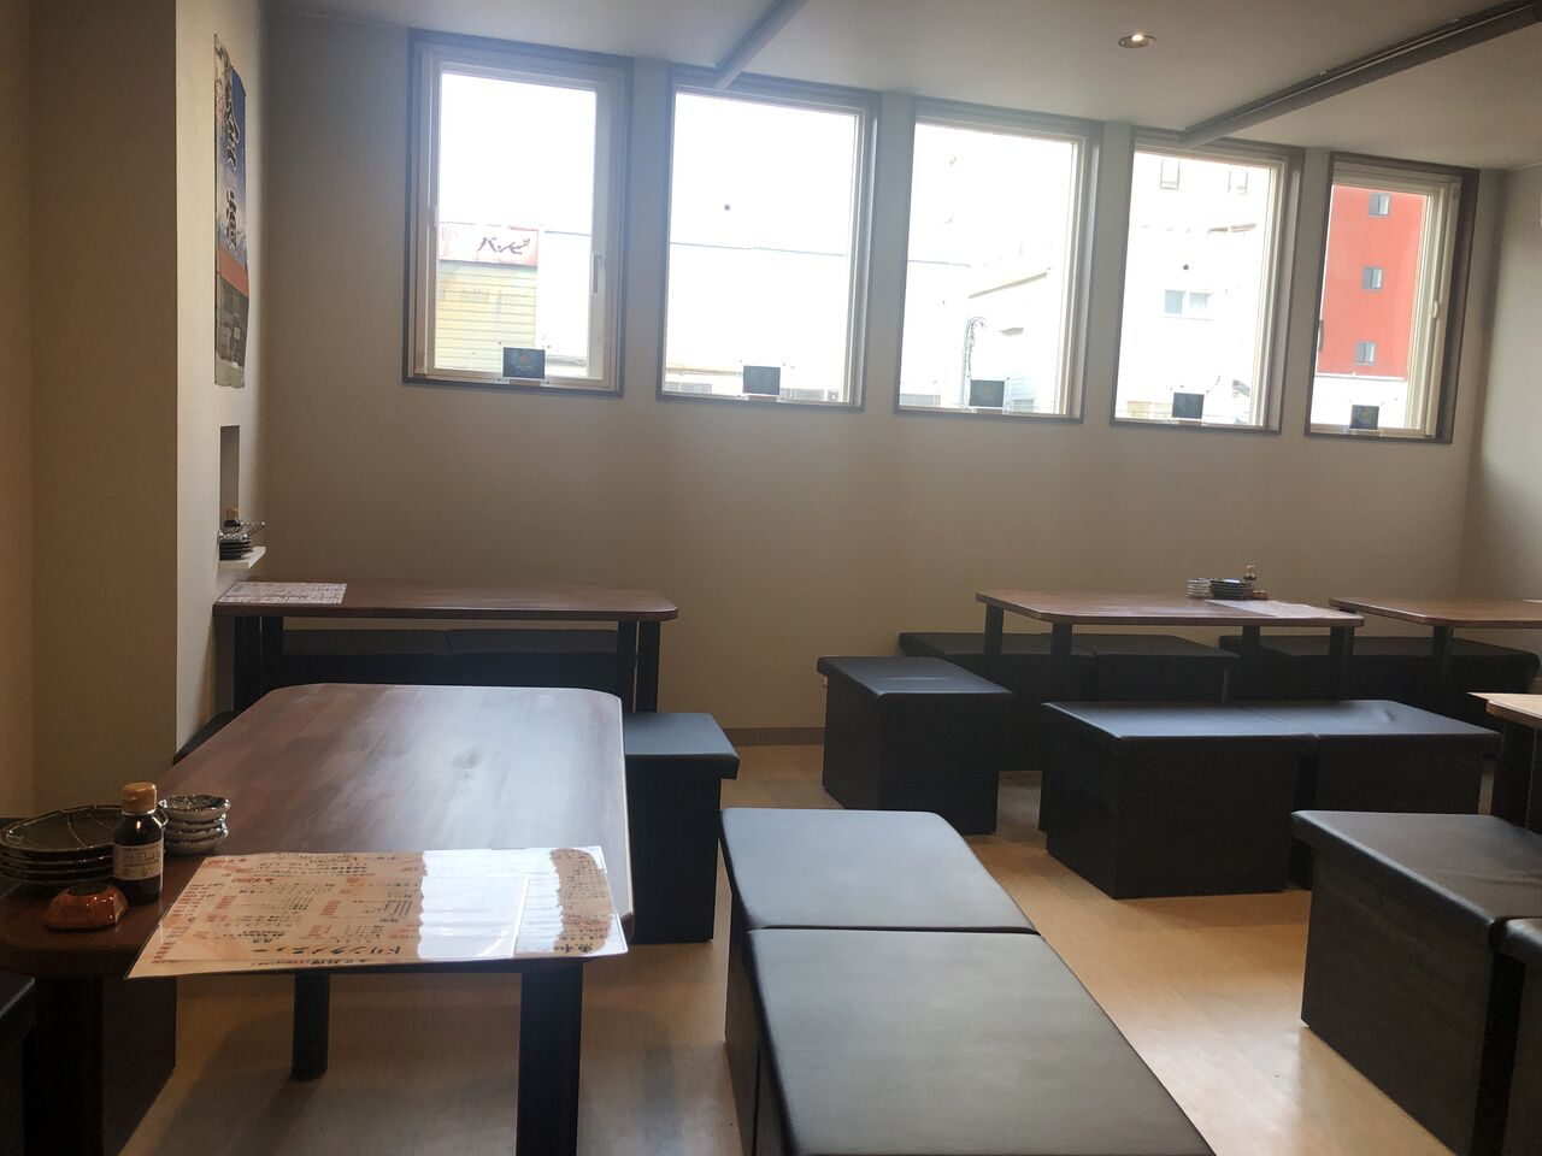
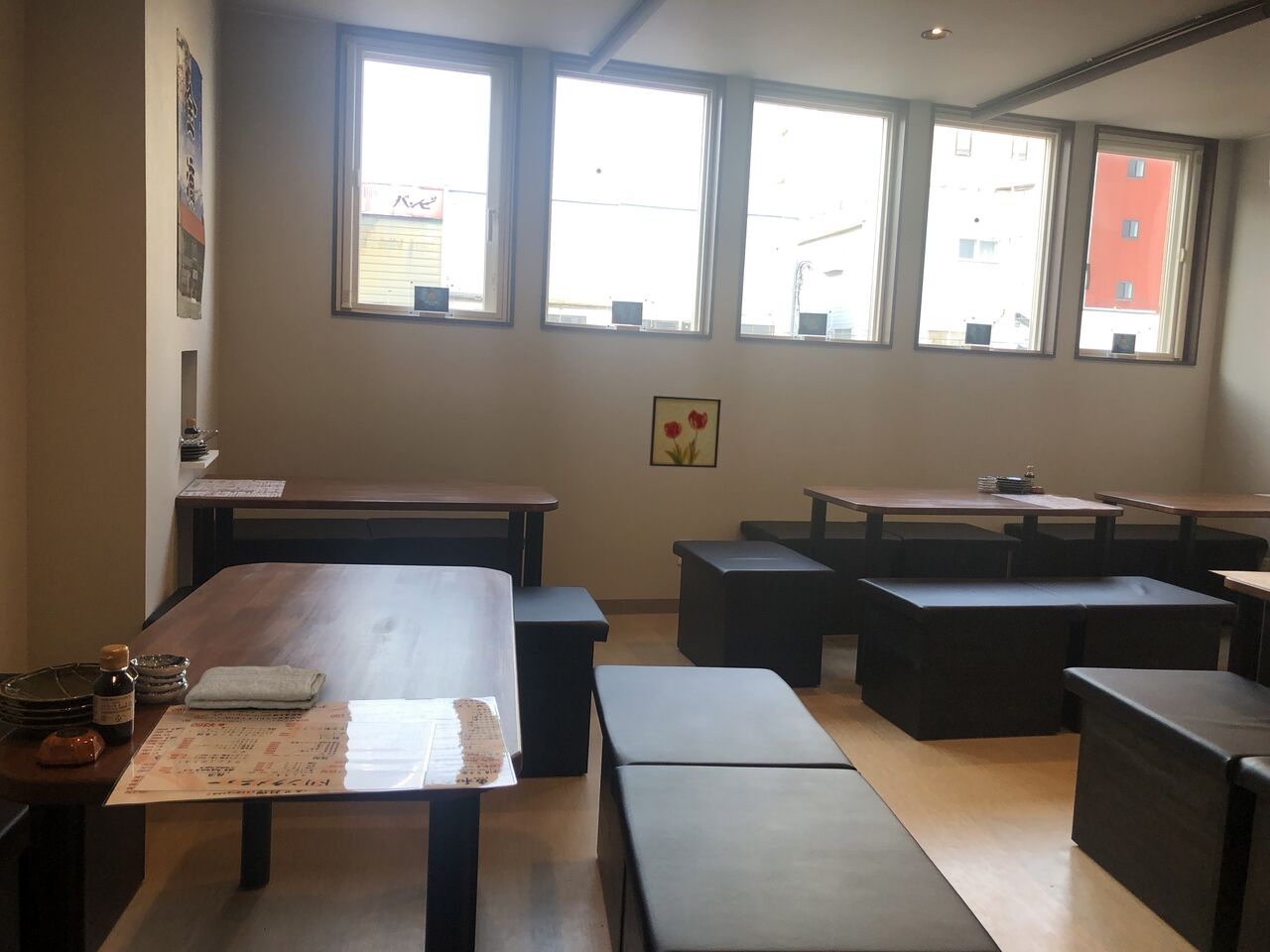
+ wall art [649,395,722,469]
+ washcloth [184,664,327,710]
